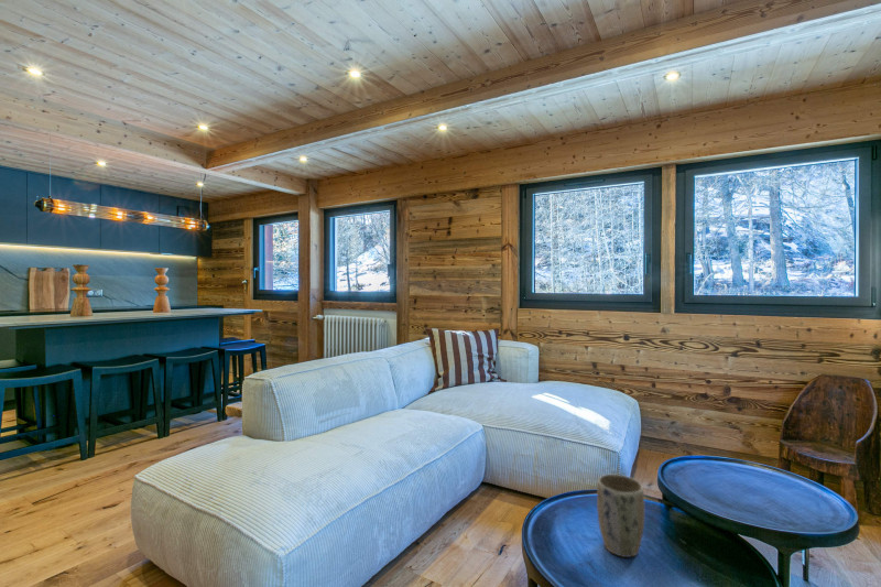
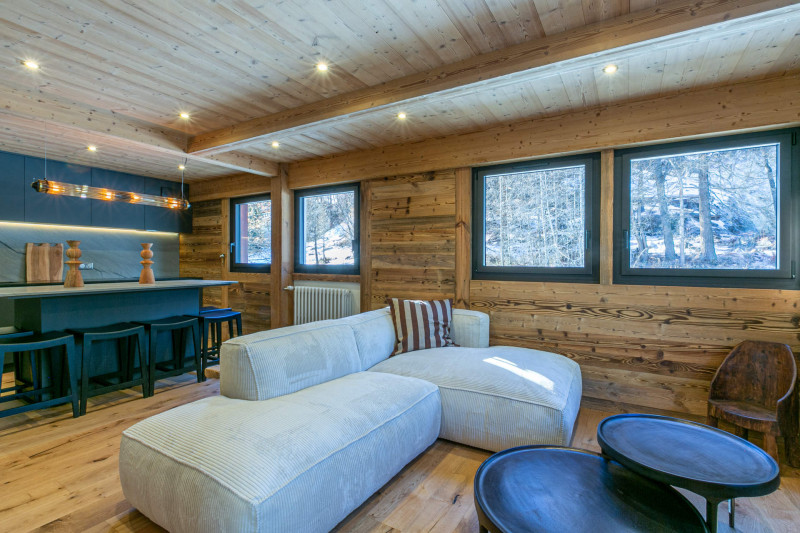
- plant pot [596,474,645,558]
